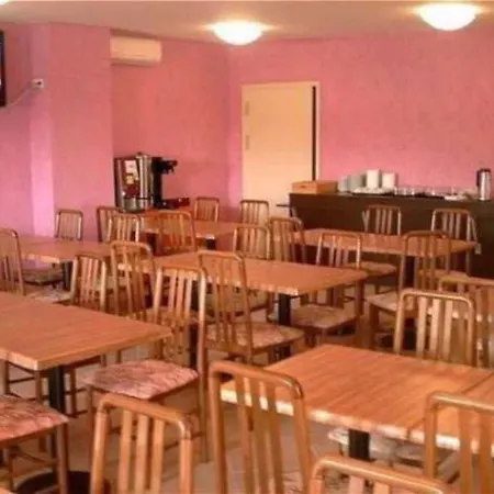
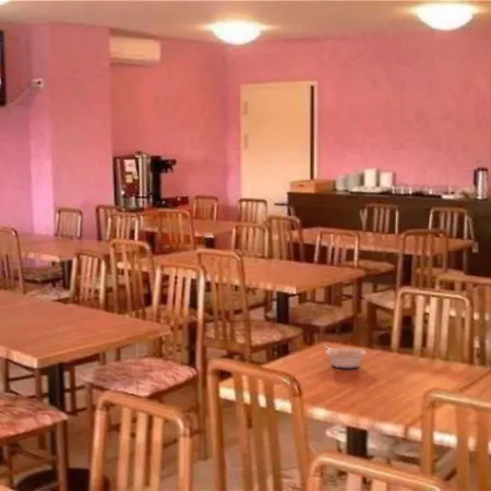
+ legume [321,344,368,370]
